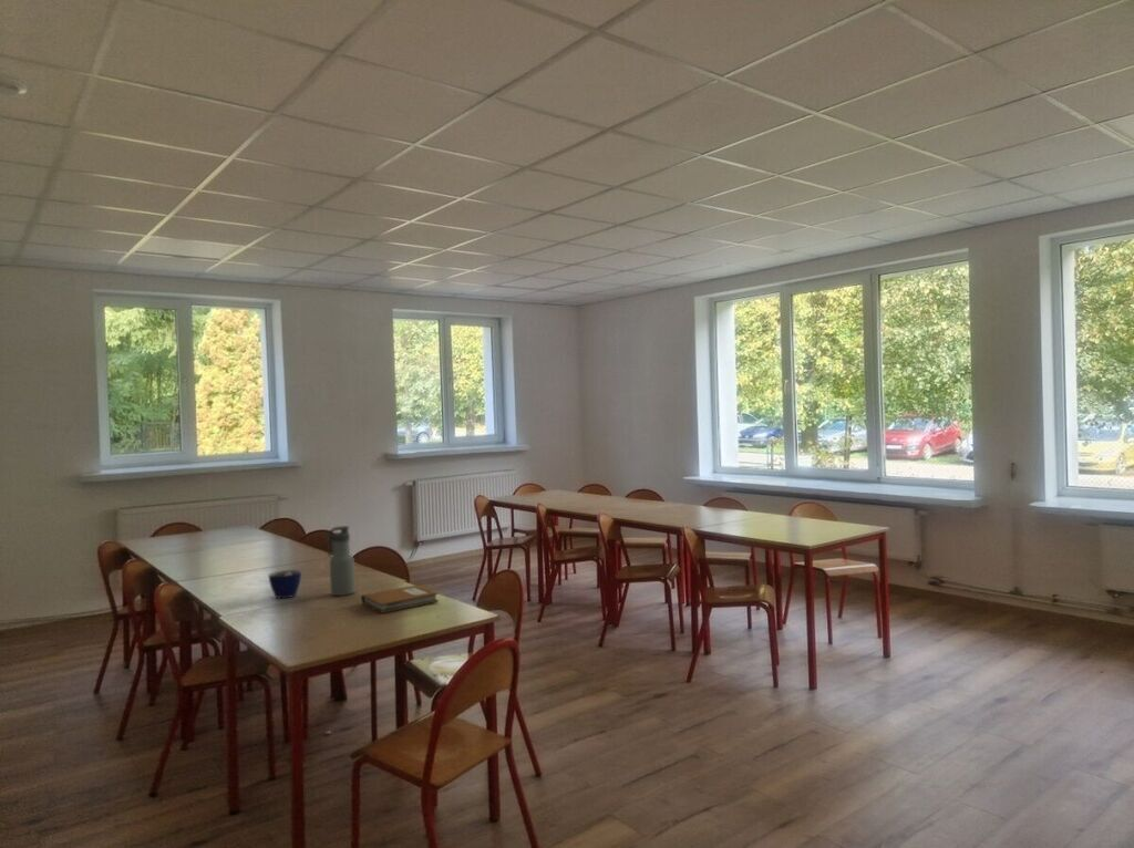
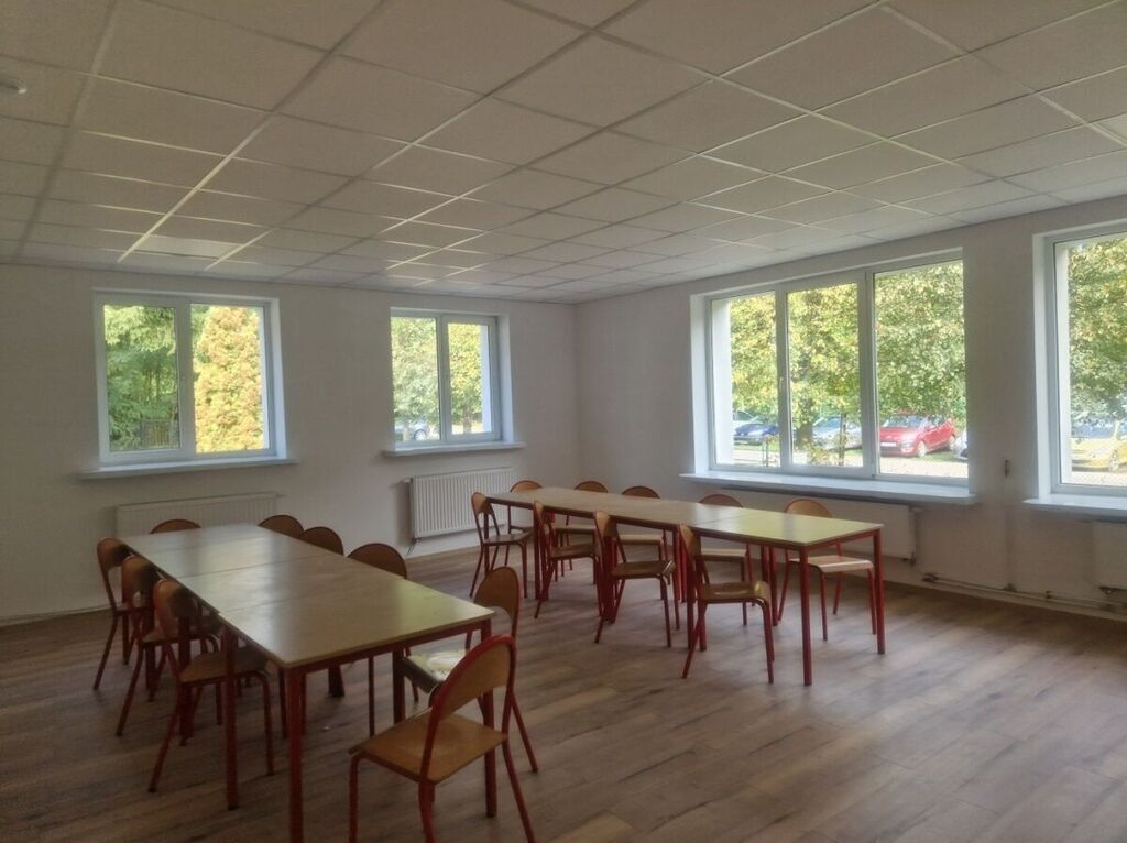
- water bottle [326,525,357,597]
- notebook [360,583,440,614]
- cup [267,569,302,599]
